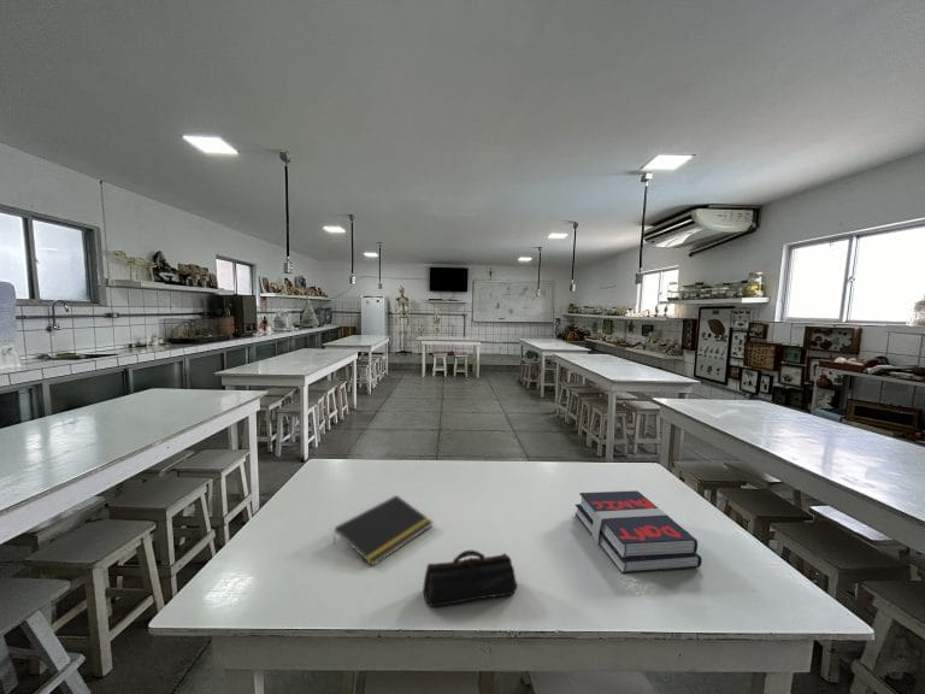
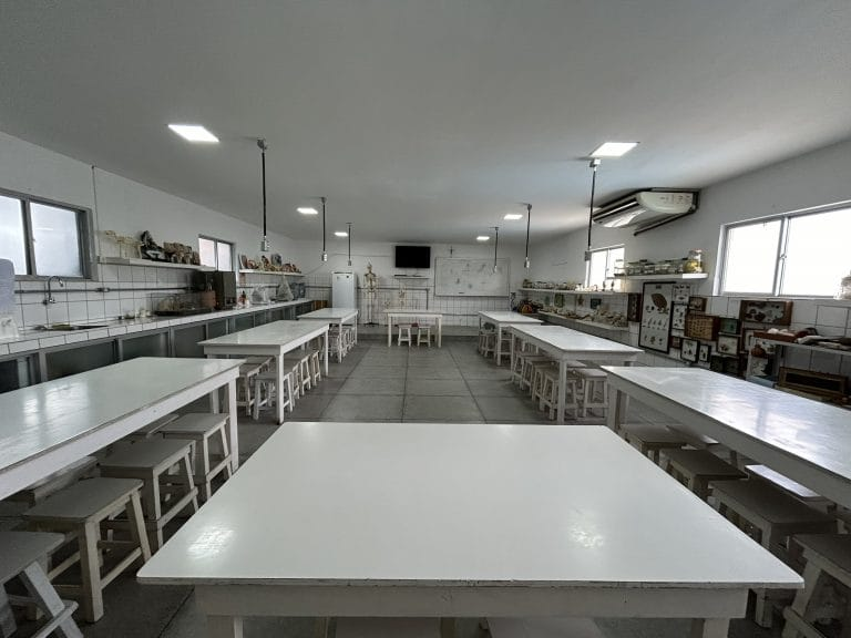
- book [573,489,703,575]
- notepad [332,494,434,567]
- pencil case [422,549,518,608]
